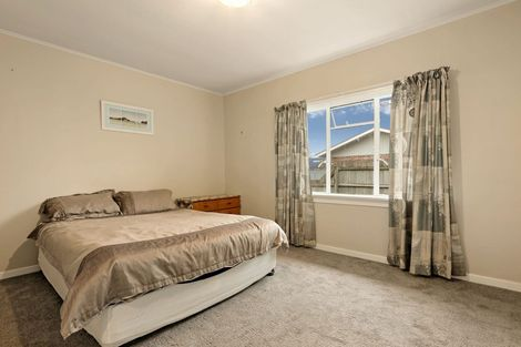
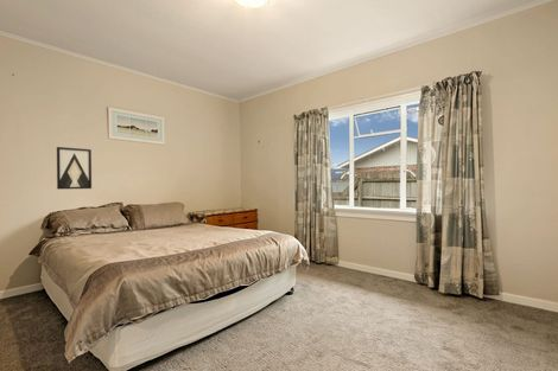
+ wall art [56,146,93,191]
